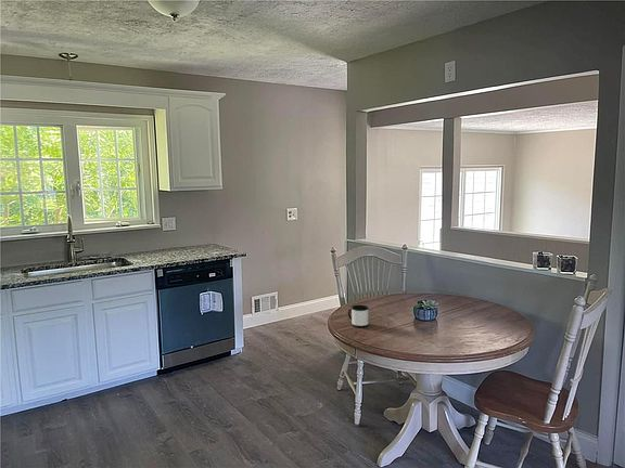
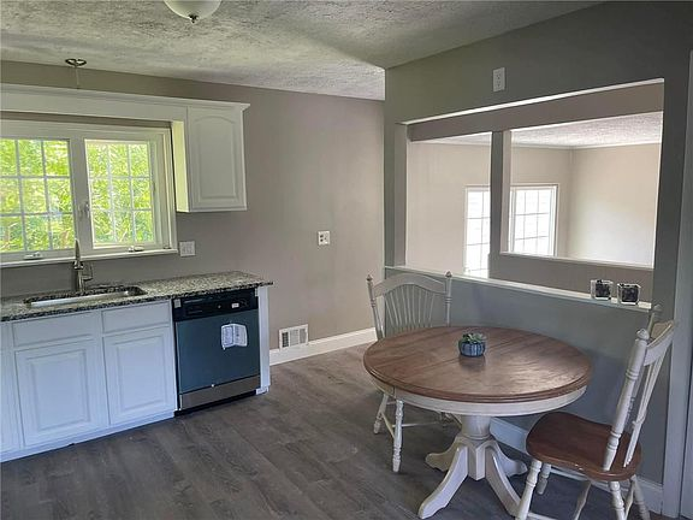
- mug [347,304,369,328]
